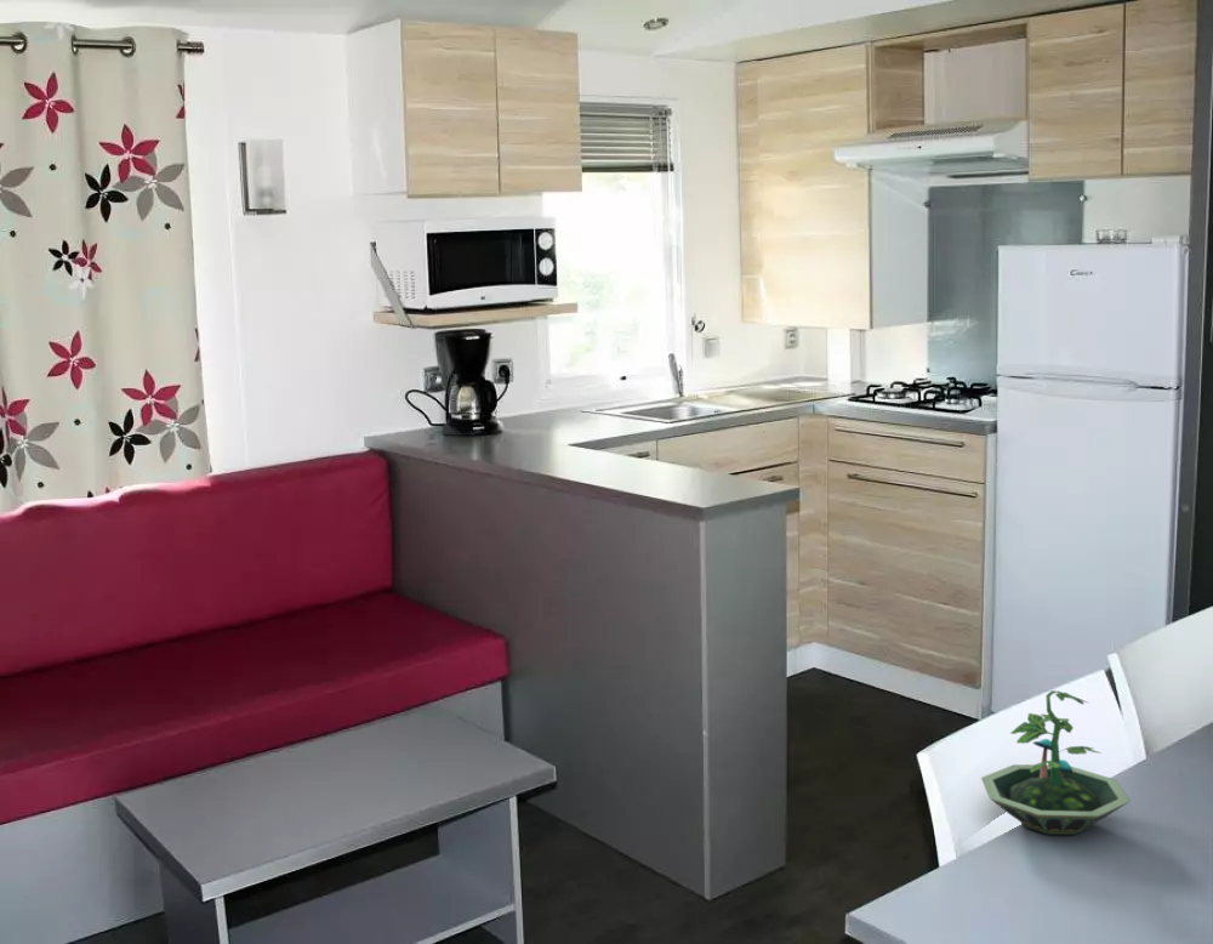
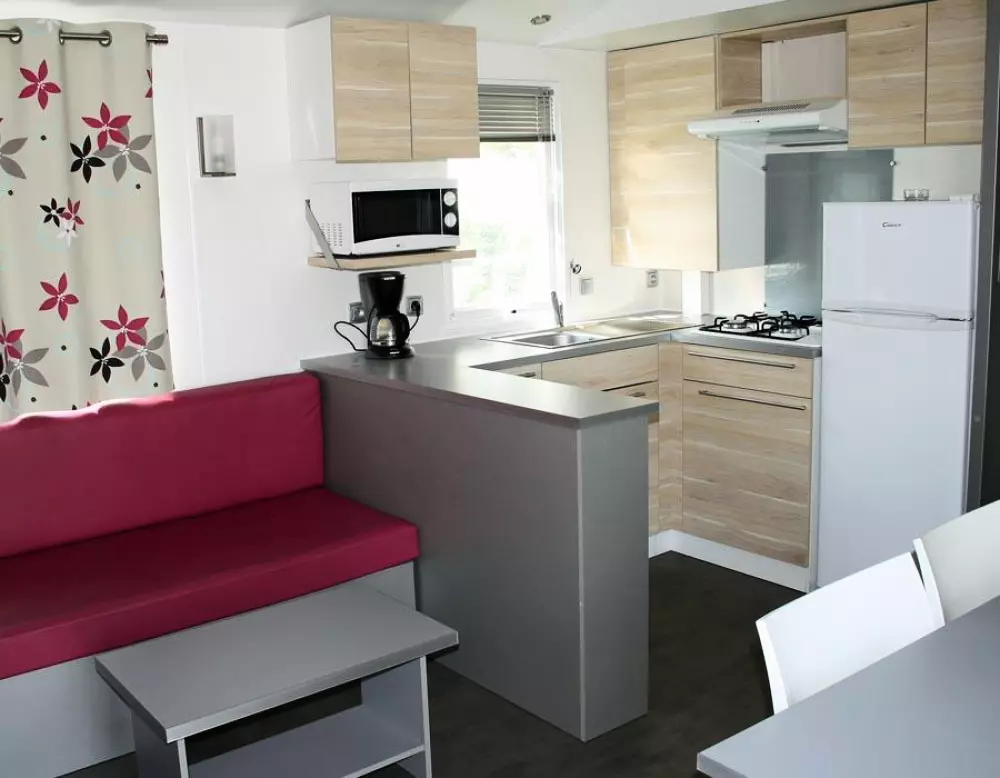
- terrarium [980,689,1132,836]
